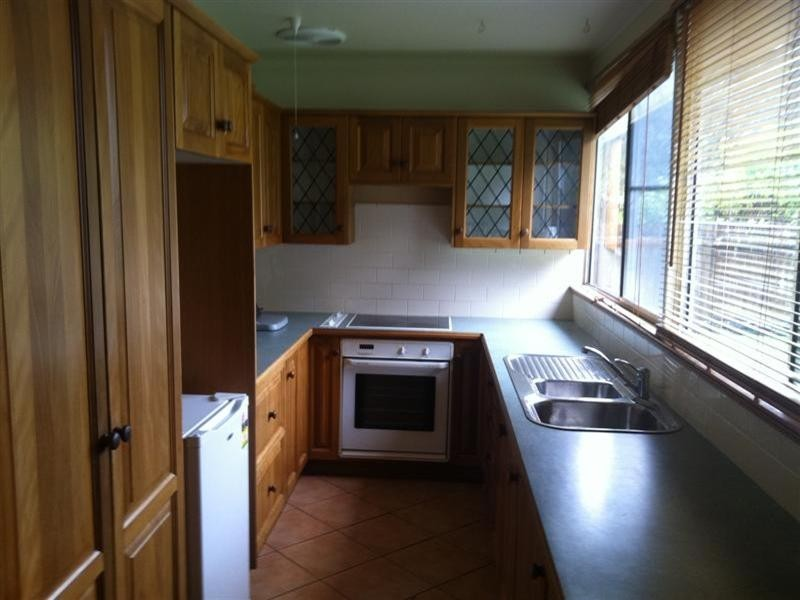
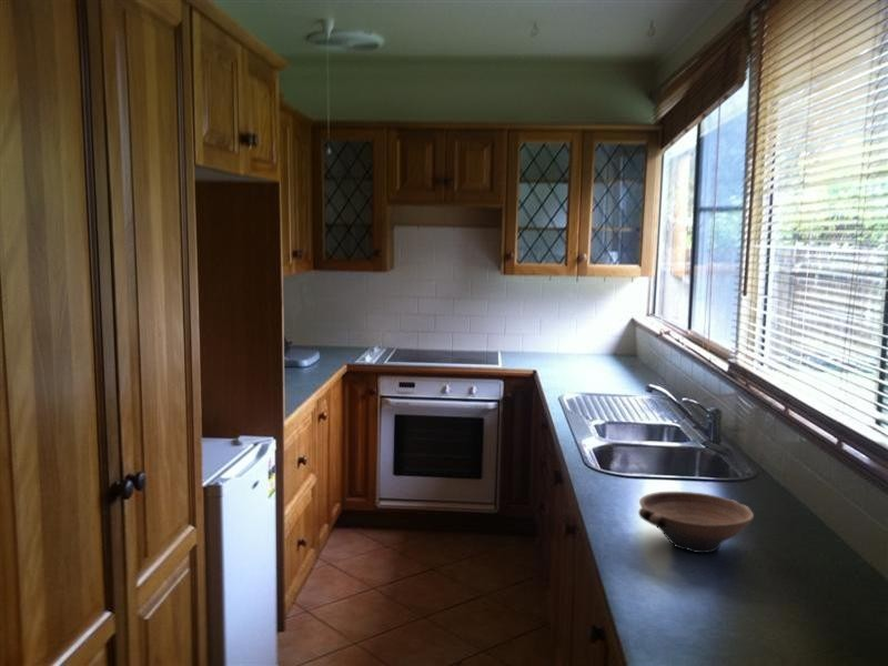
+ bowl [637,491,755,554]
